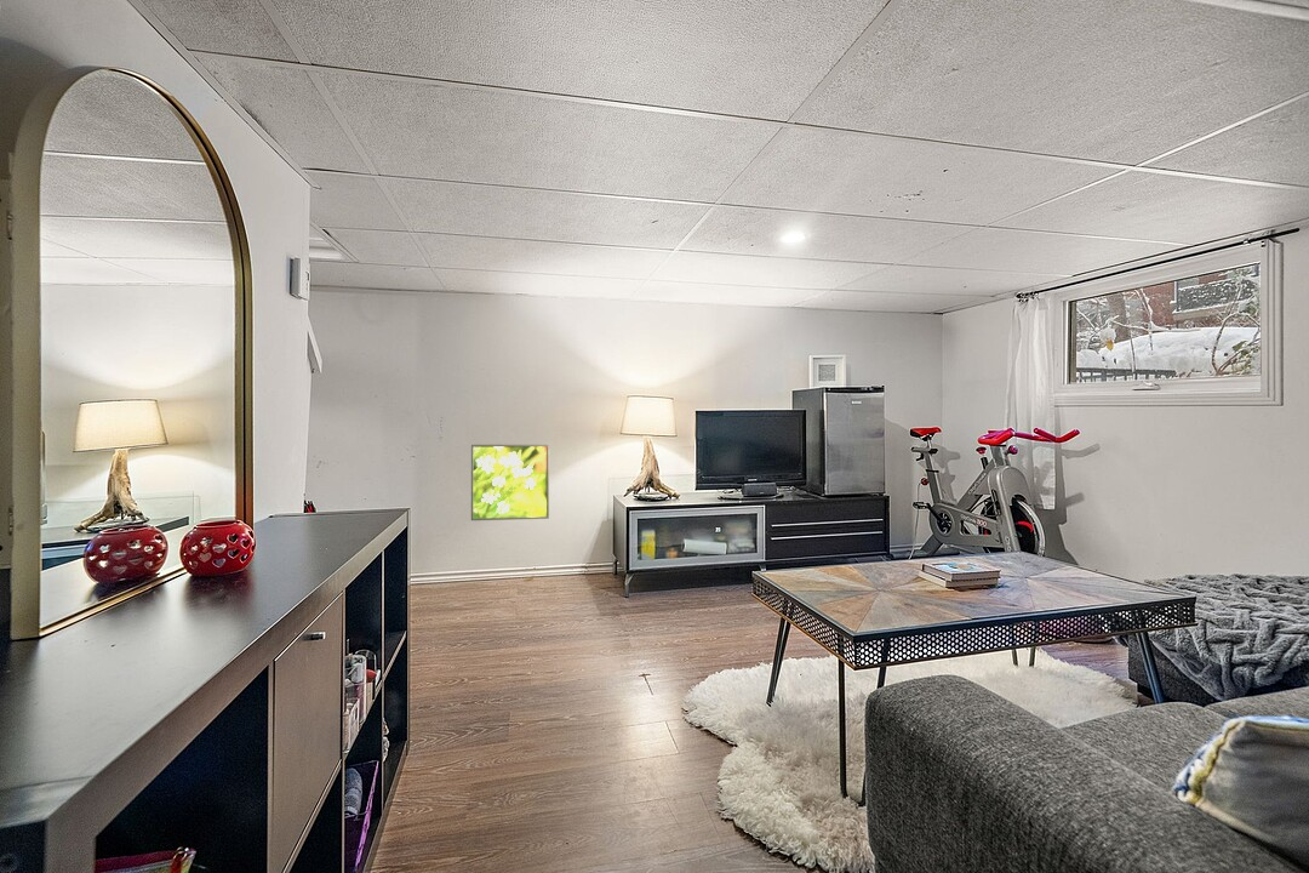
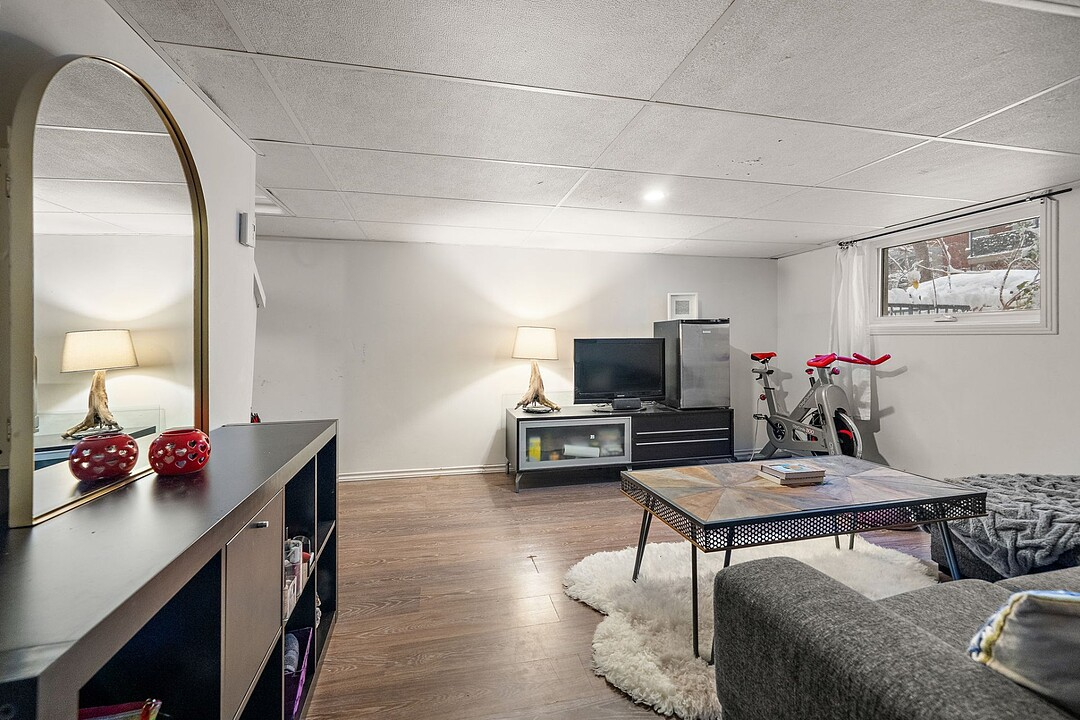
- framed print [470,444,550,521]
